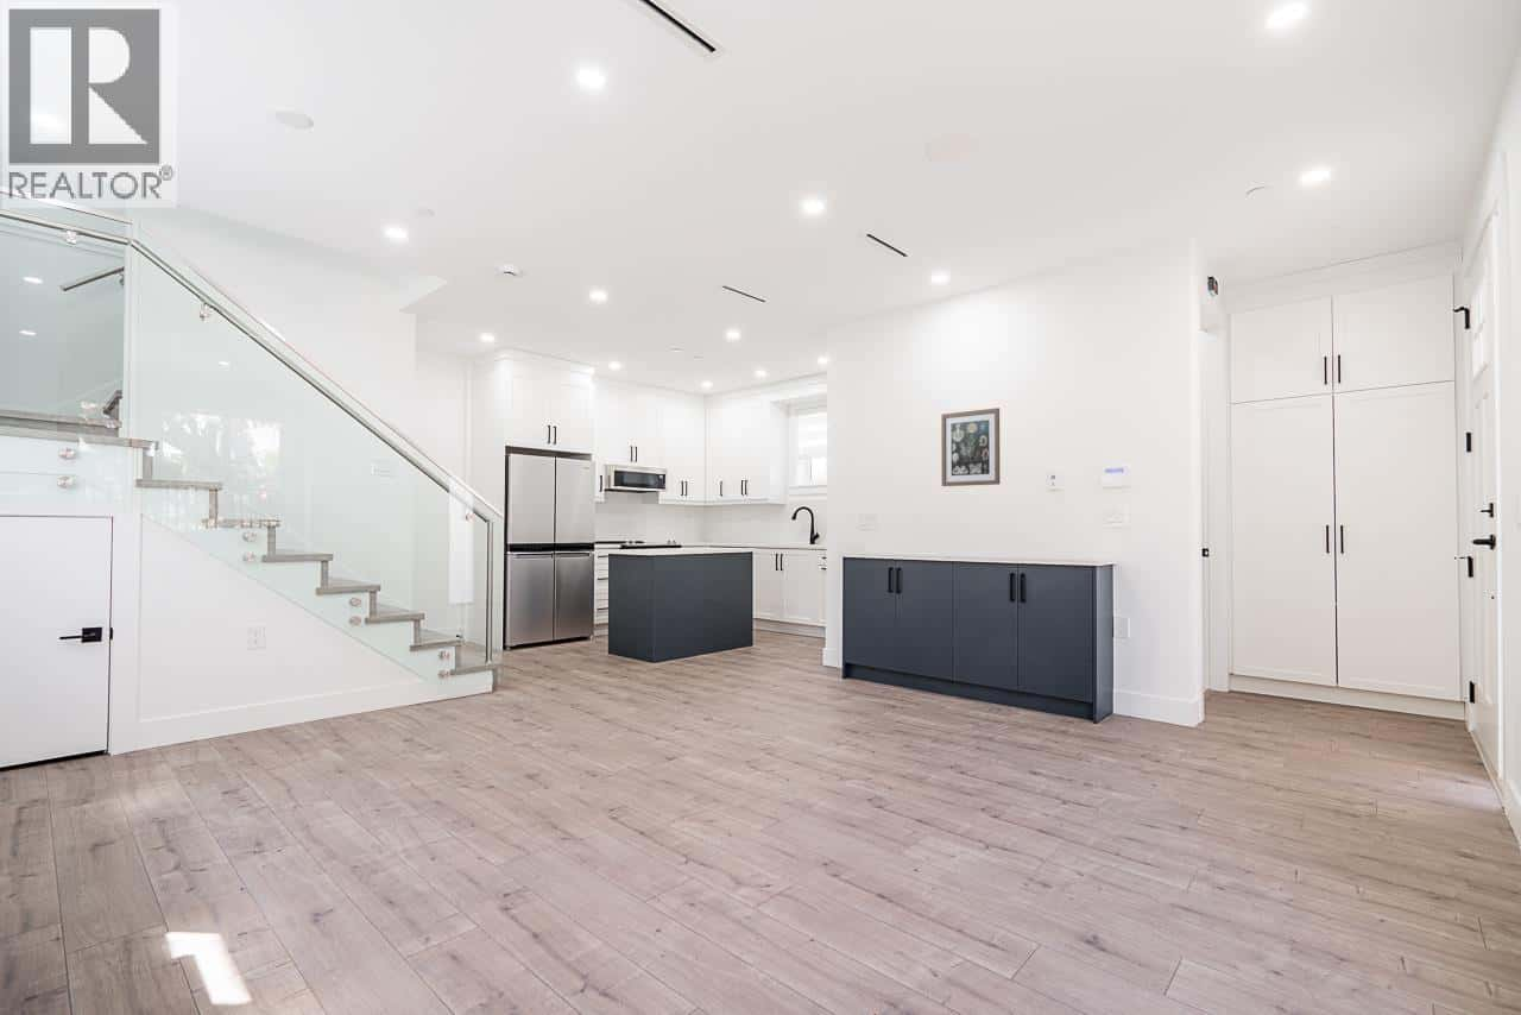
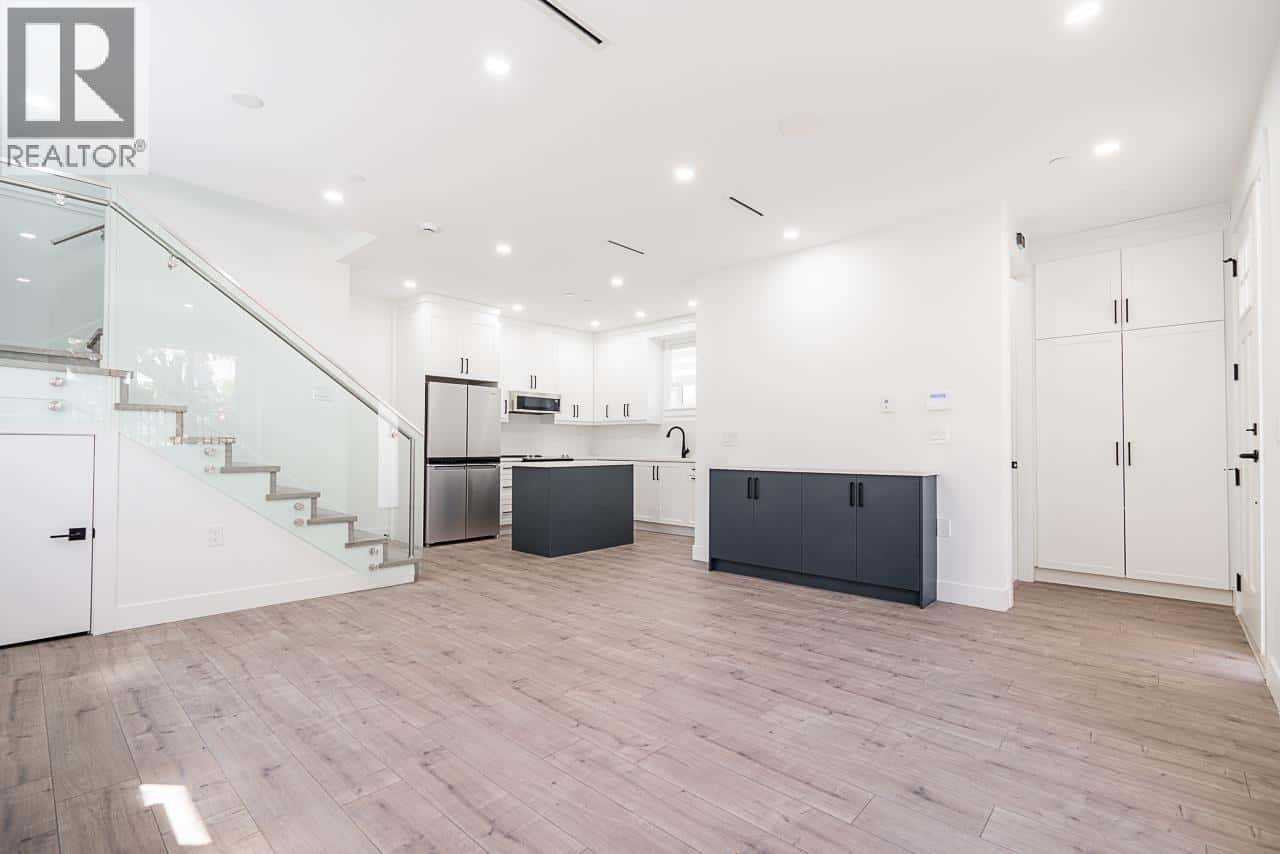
- wall art [940,406,1001,487]
